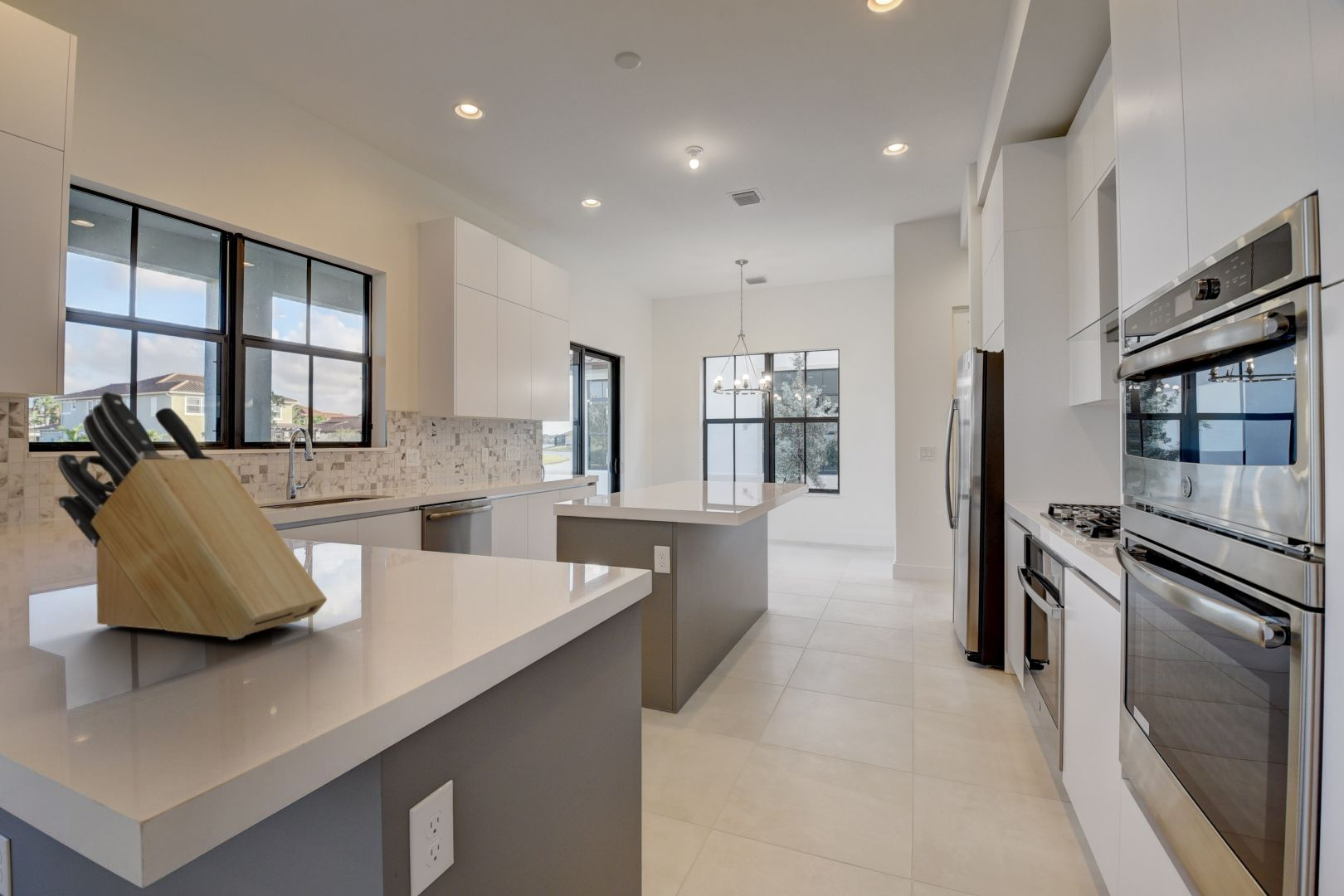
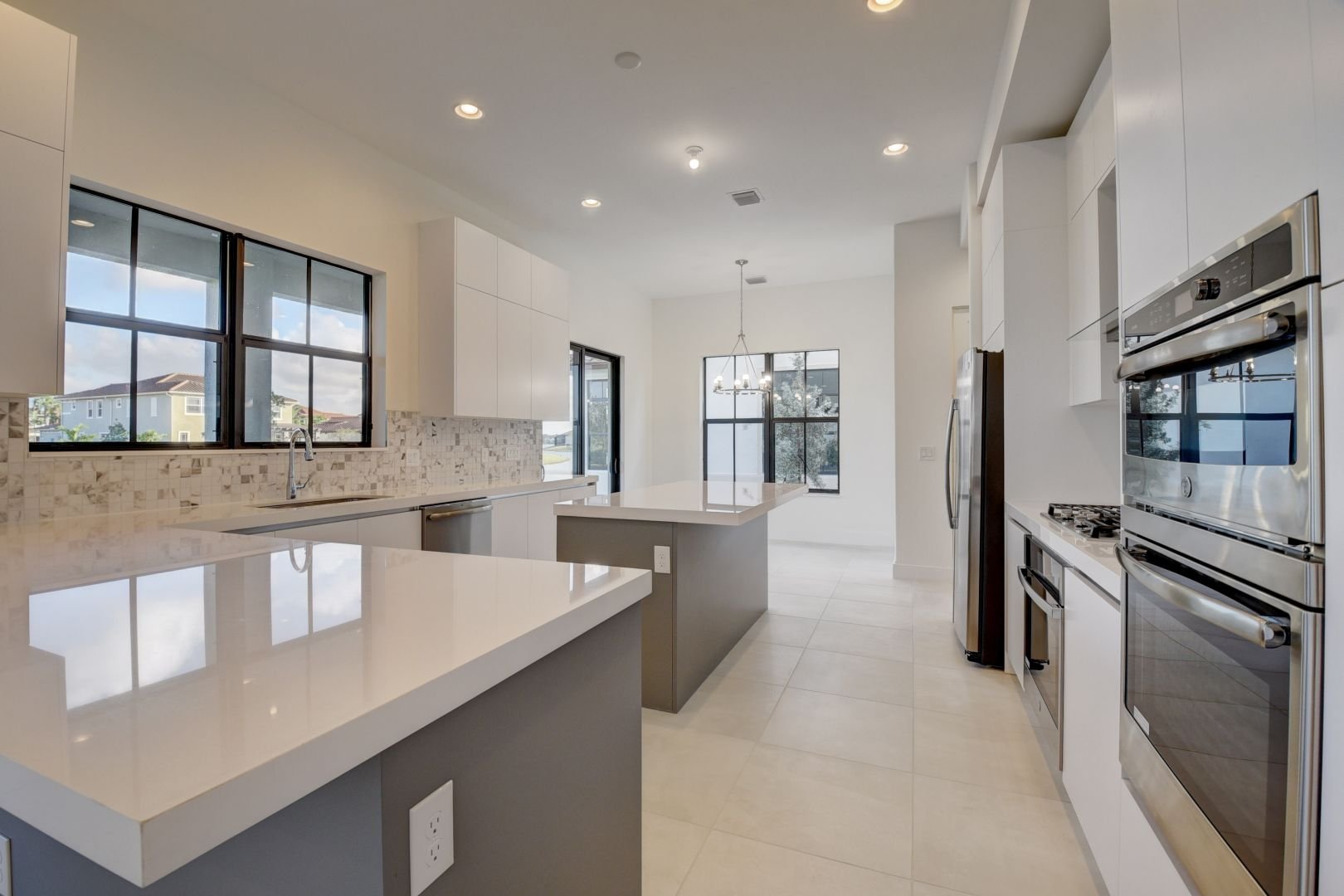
- knife block [57,391,328,640]
